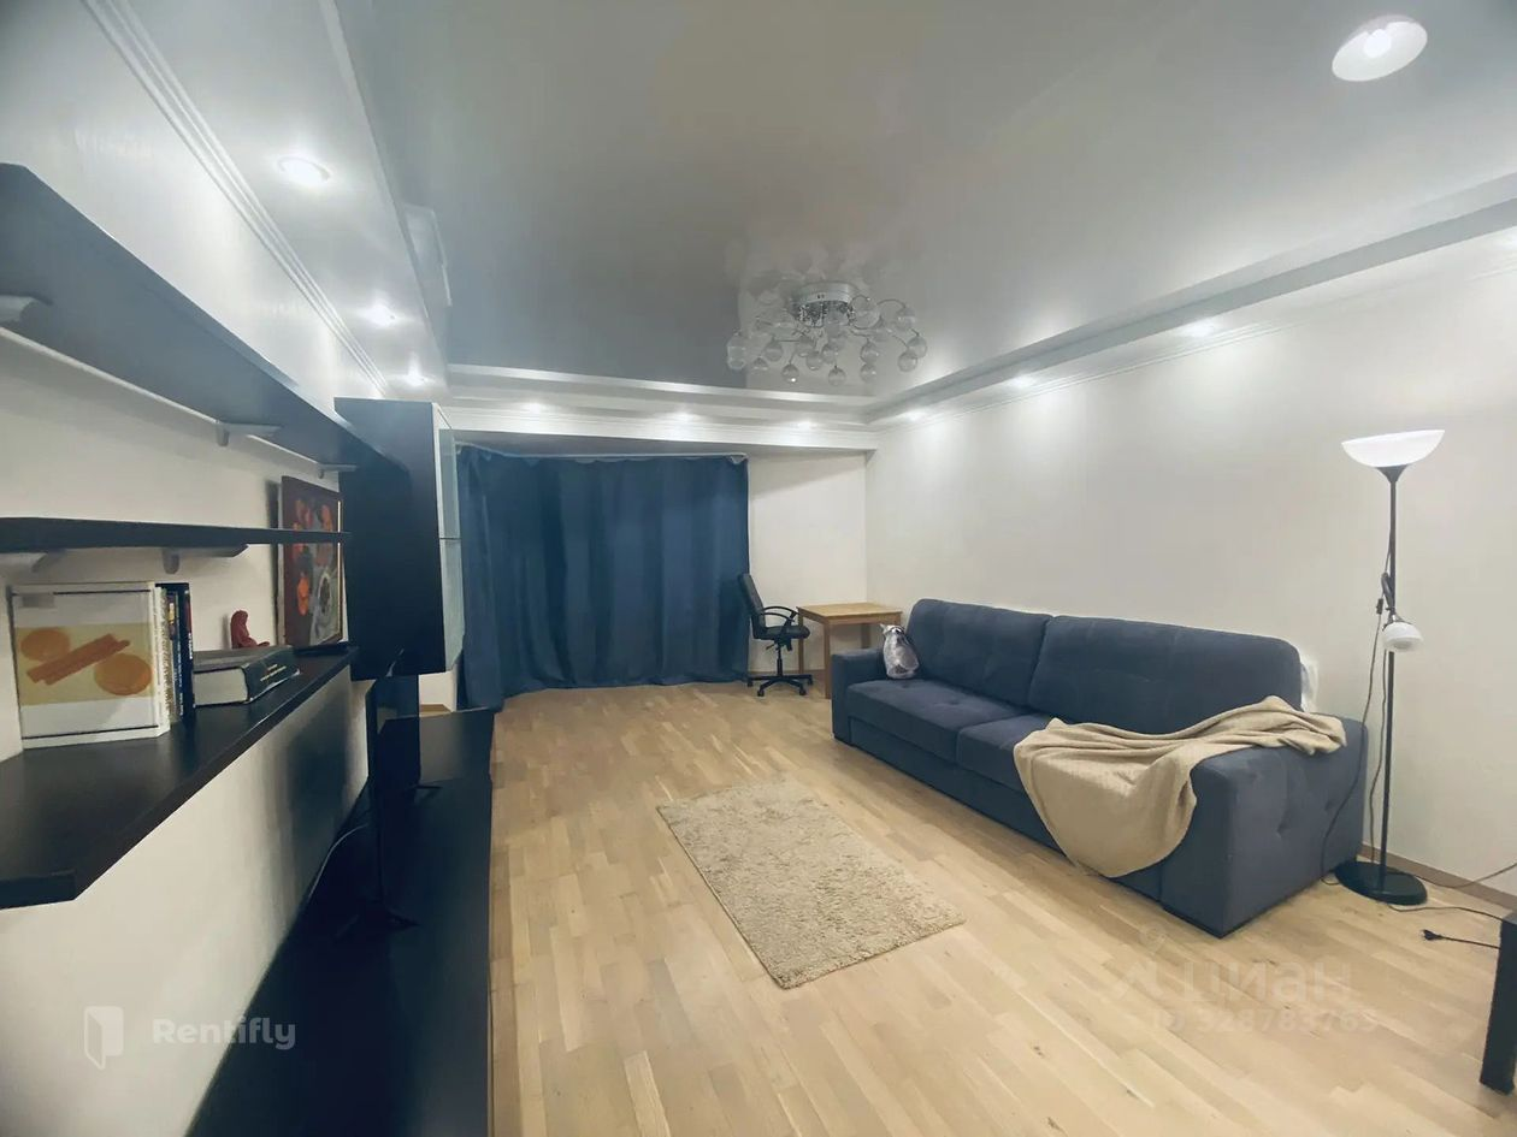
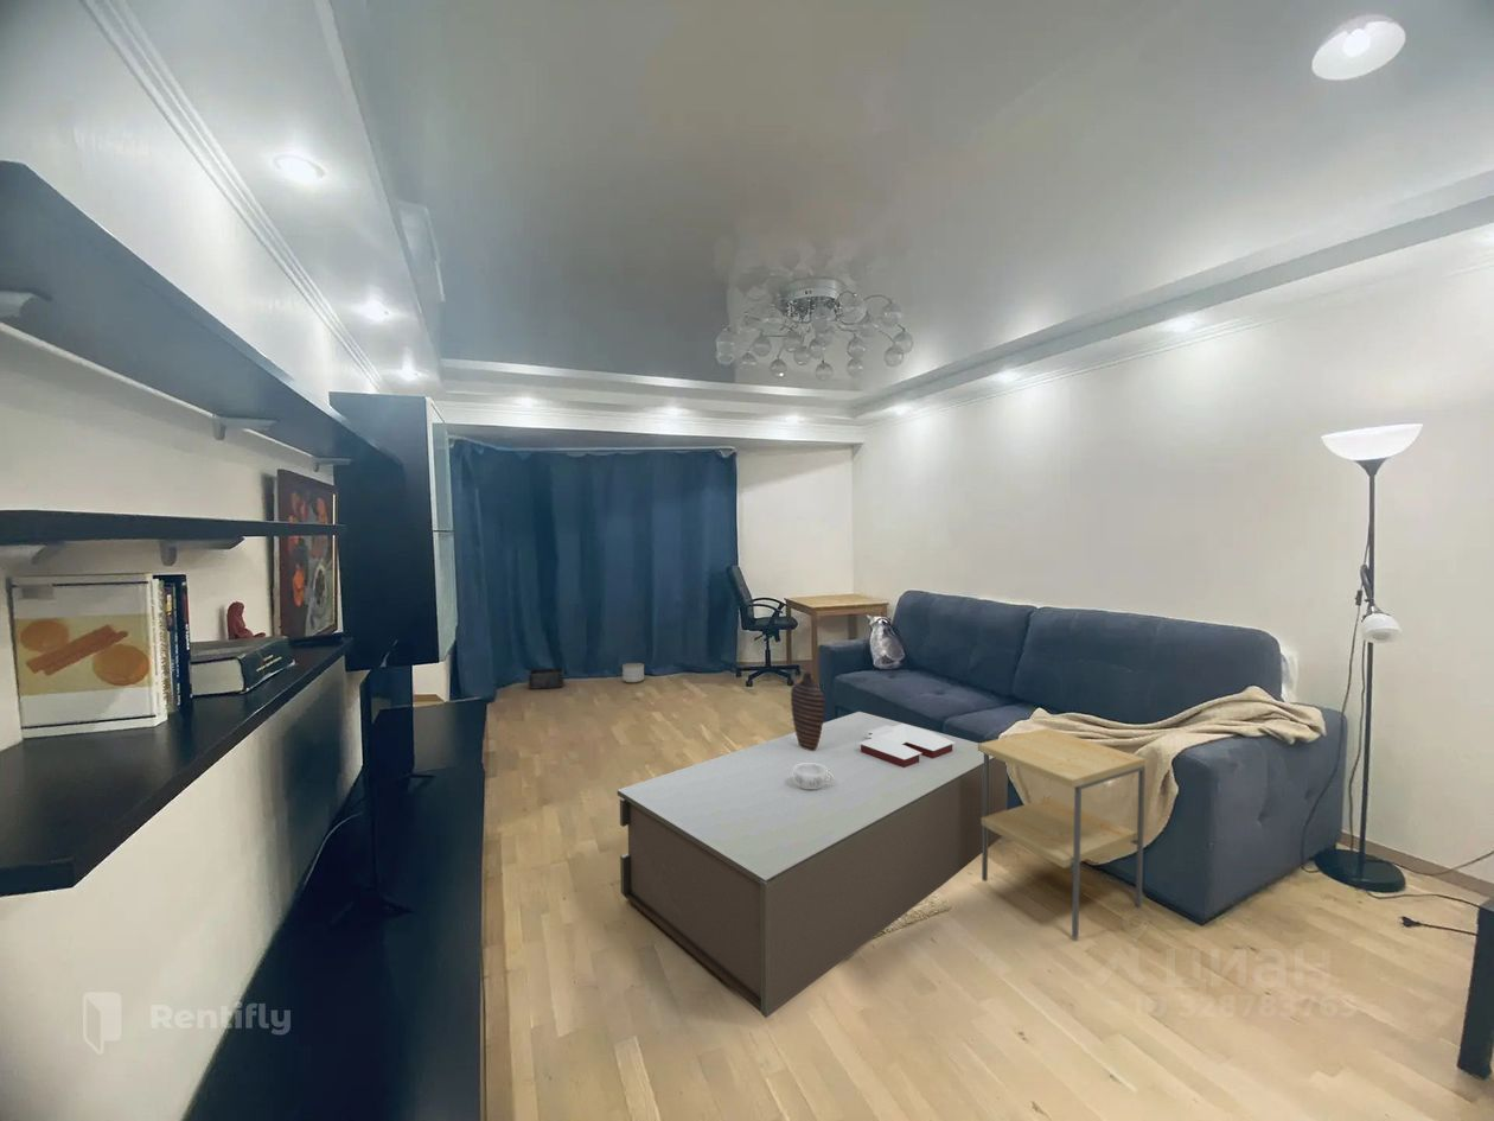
+ planter [621,662,645,684]
+ decorative bowl [793,764,832,789]
+ side table [978,727,1147,940]
+ coffee table [617,711,1009,1019]
+ books [858,722,954,767]
+ decorative vase [790,670,826,751]
+ storage bin [528,667,566,690]
